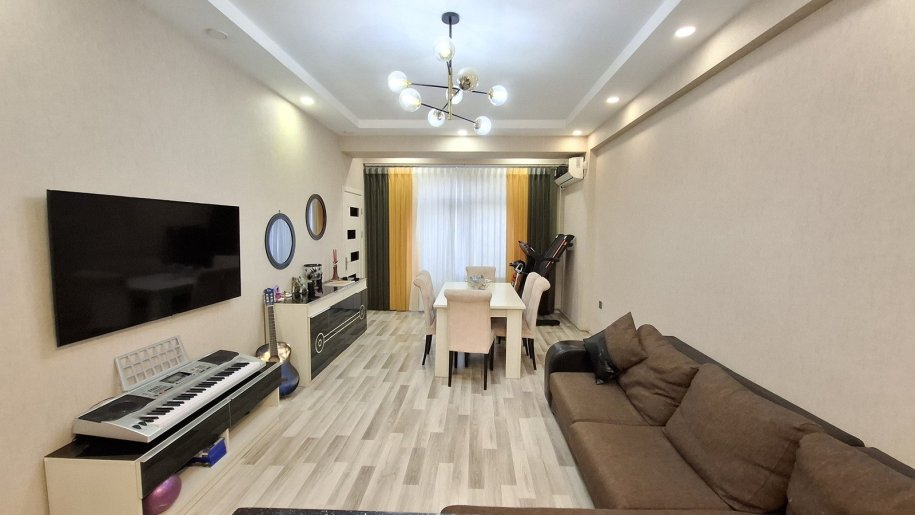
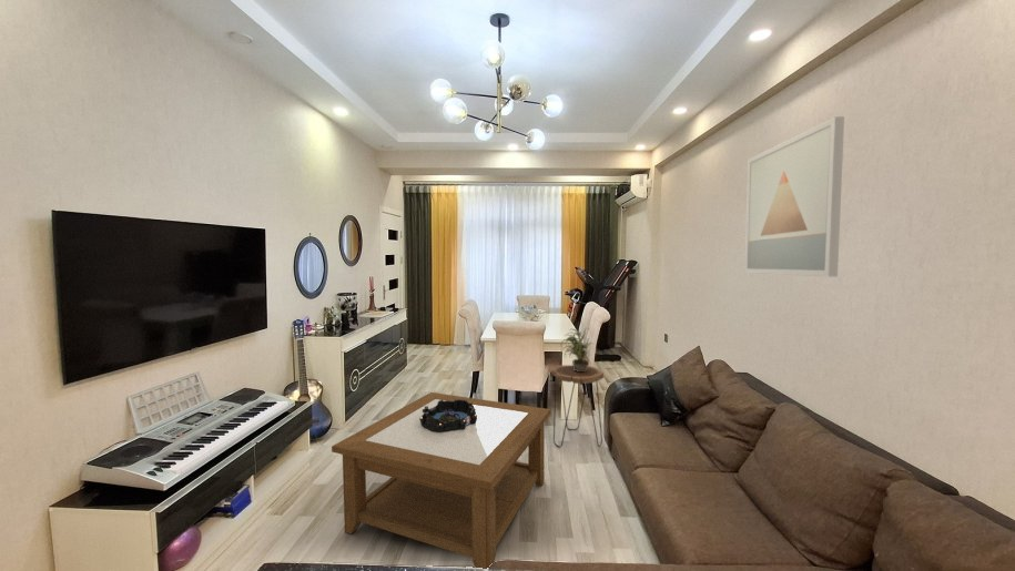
+ side table [550,364,605,448]
+ coffee table [331,391,552,569]
+ wall art [743,115,845,278]
+ potted plant [560,327,593,371]
+ decorative bowl [419,399,477,432]
